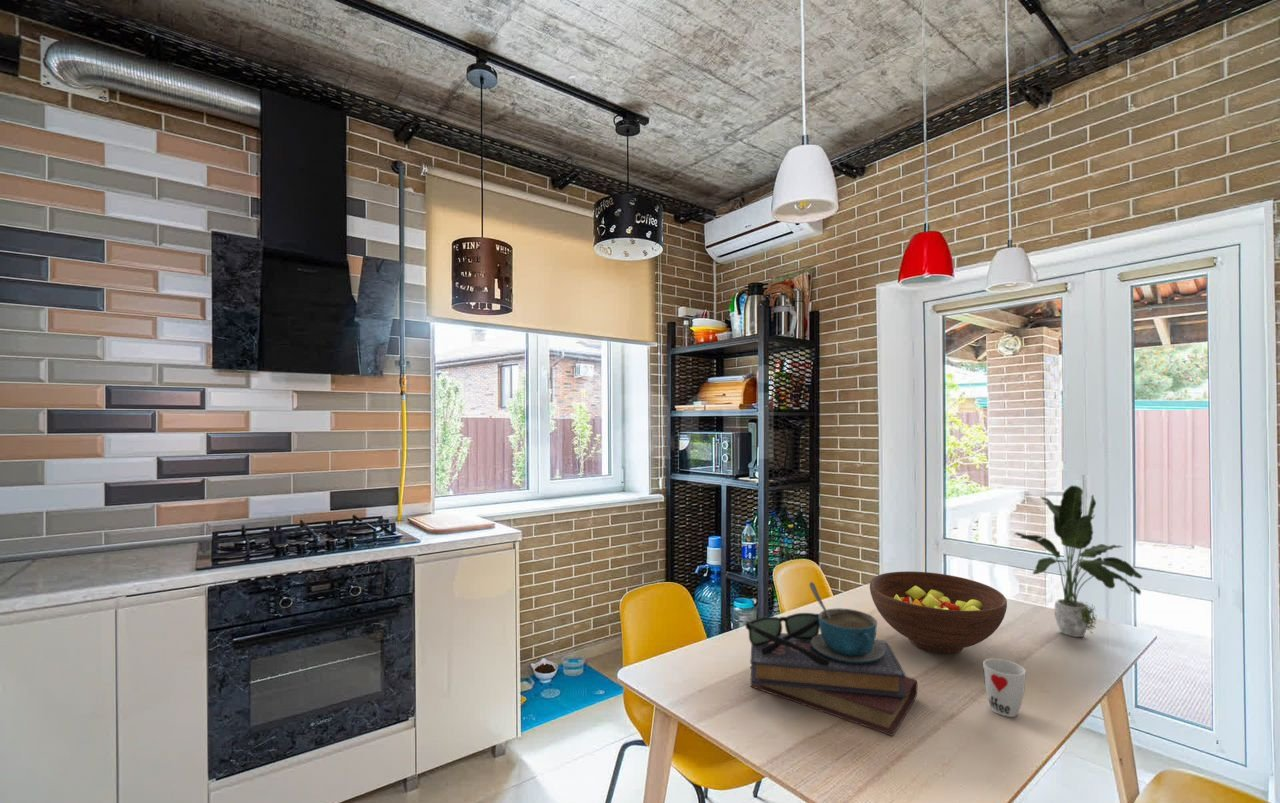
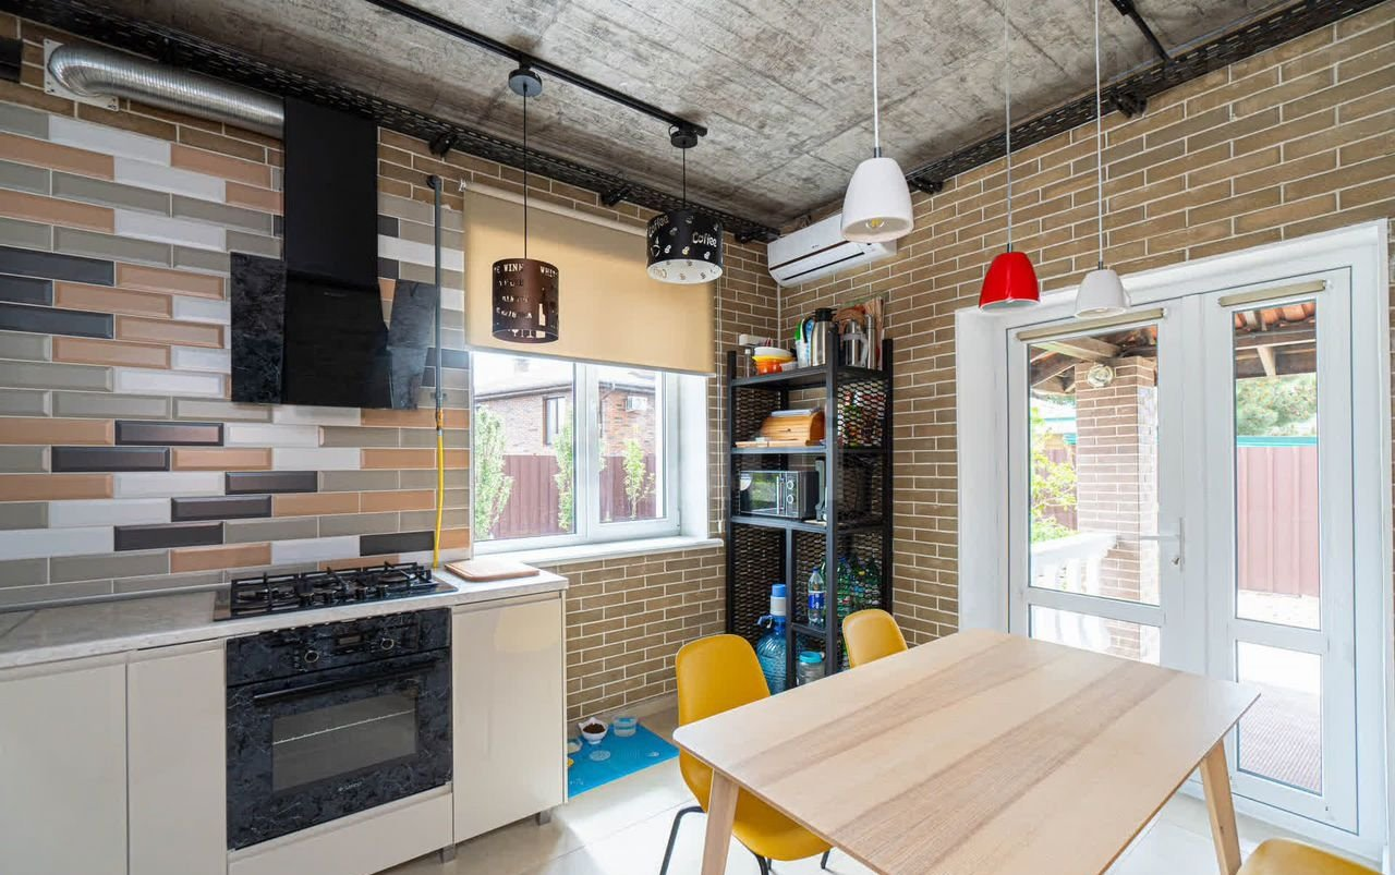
- cup [982,658,1027,718]
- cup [745,581,919,737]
- potted plant [1013,484,1143,638]
- fruit bowl [869,570,1008,655]
